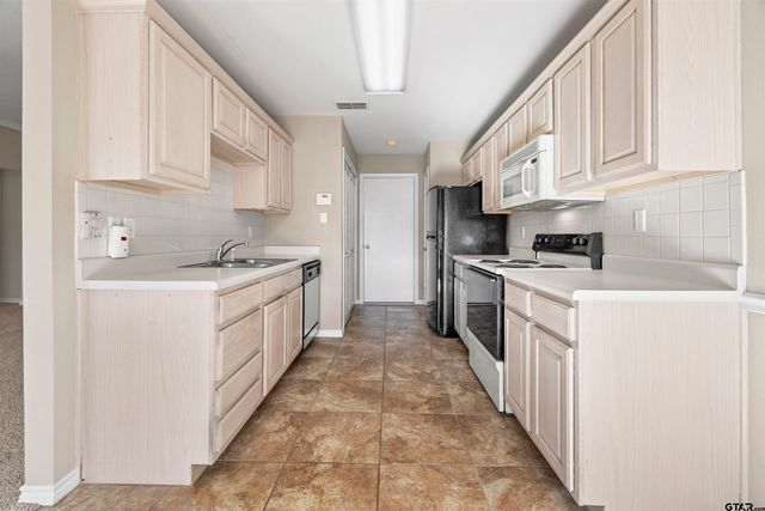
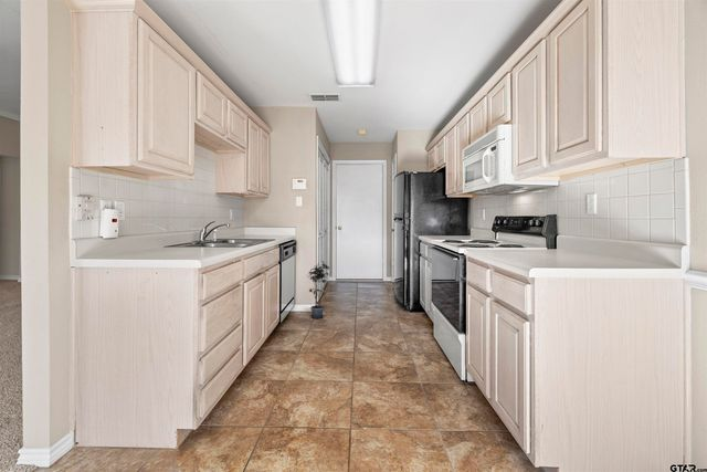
+ potted plant [307,260,330,319]
